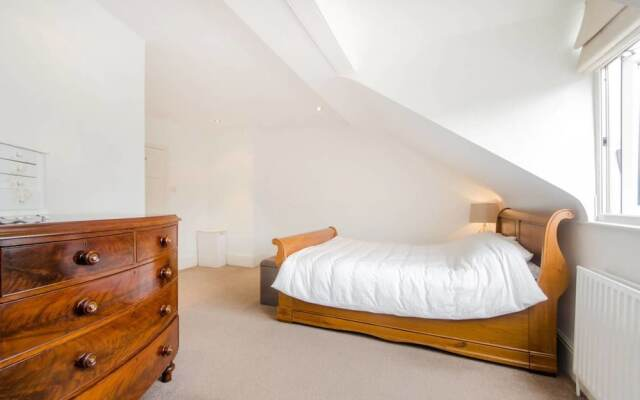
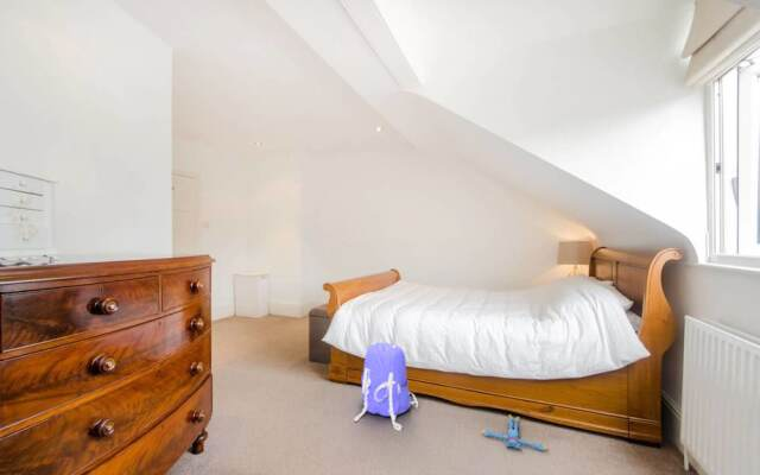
+ plush toy [480,413,549,452]
+ backpack [353,341,419,432]
